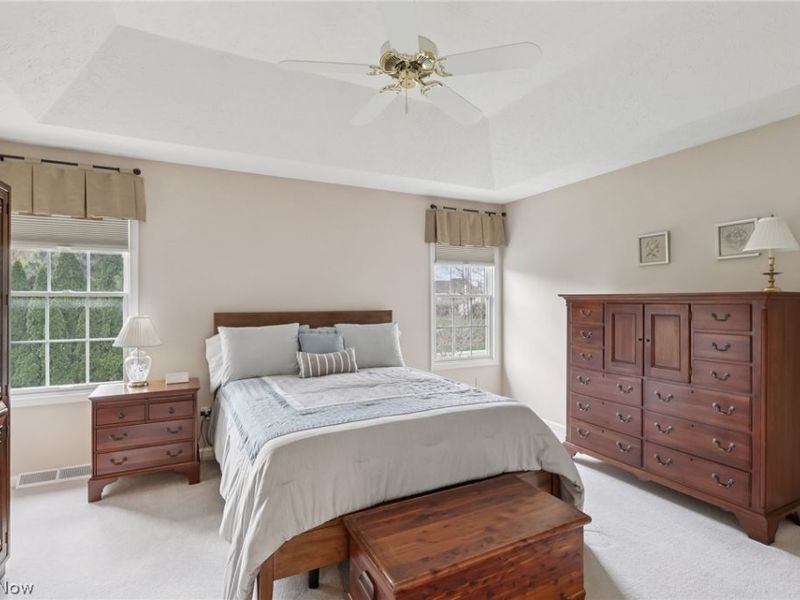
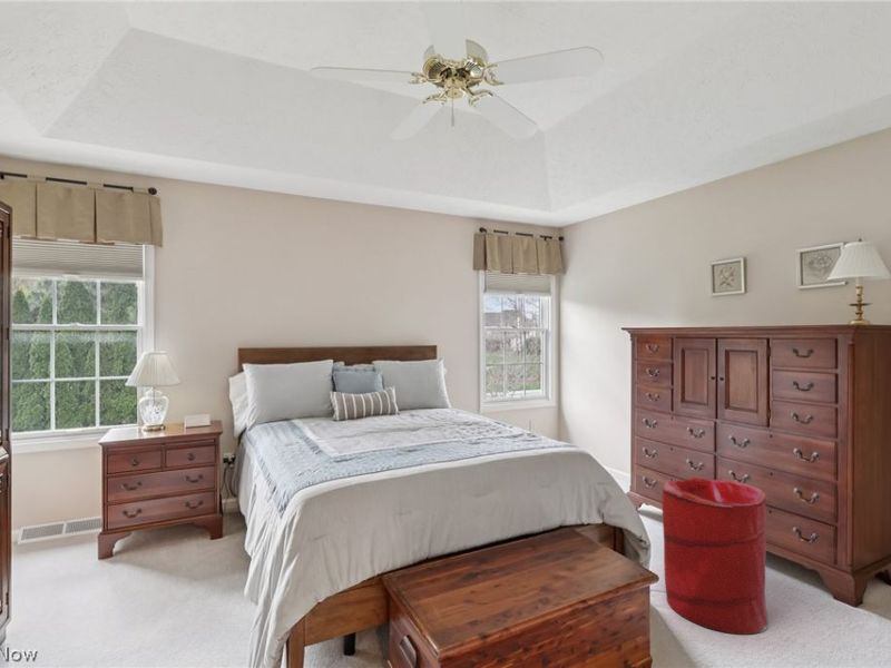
+ laundry hamper [662,477,768,636]
